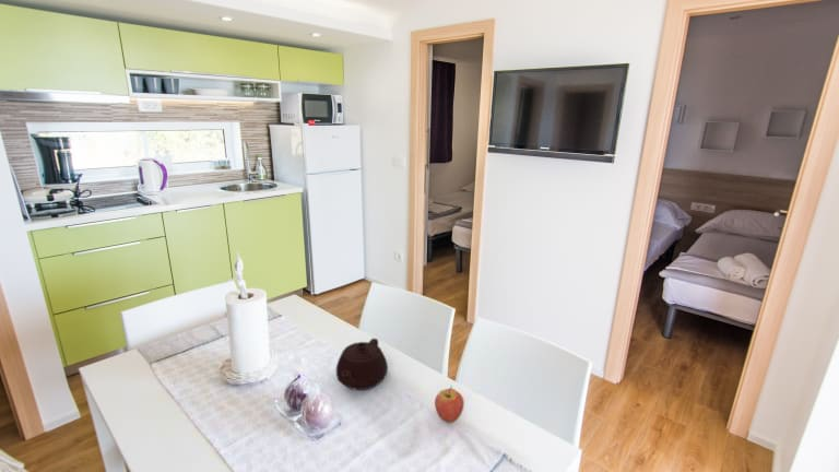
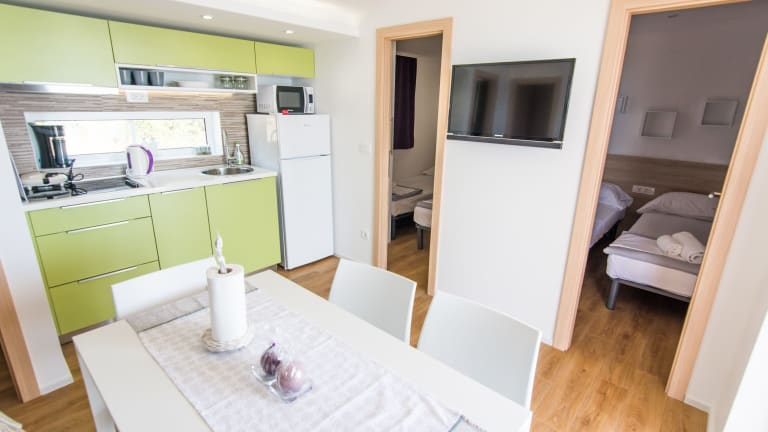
- teapot [335,338,389,391]
- fruit [434,385,465,424]
